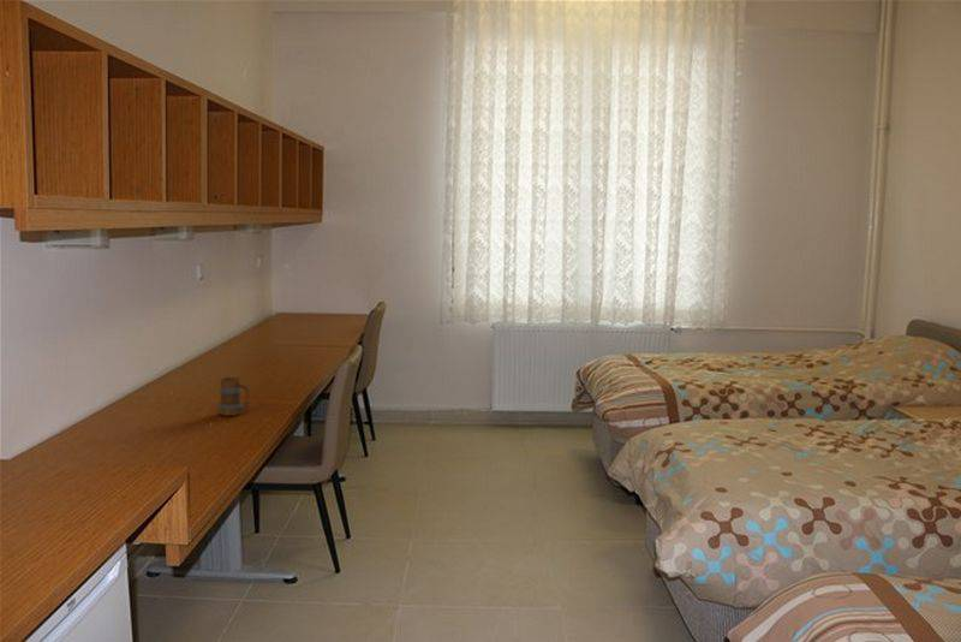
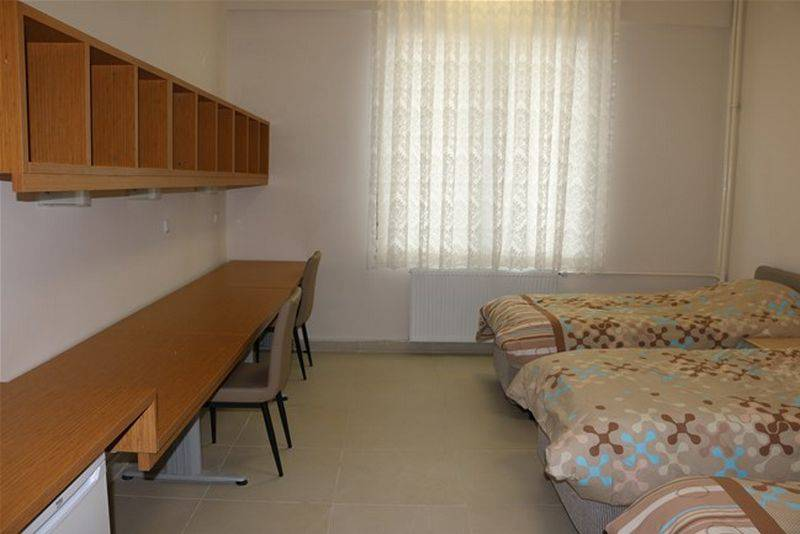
- mug [217,376,251,417]
